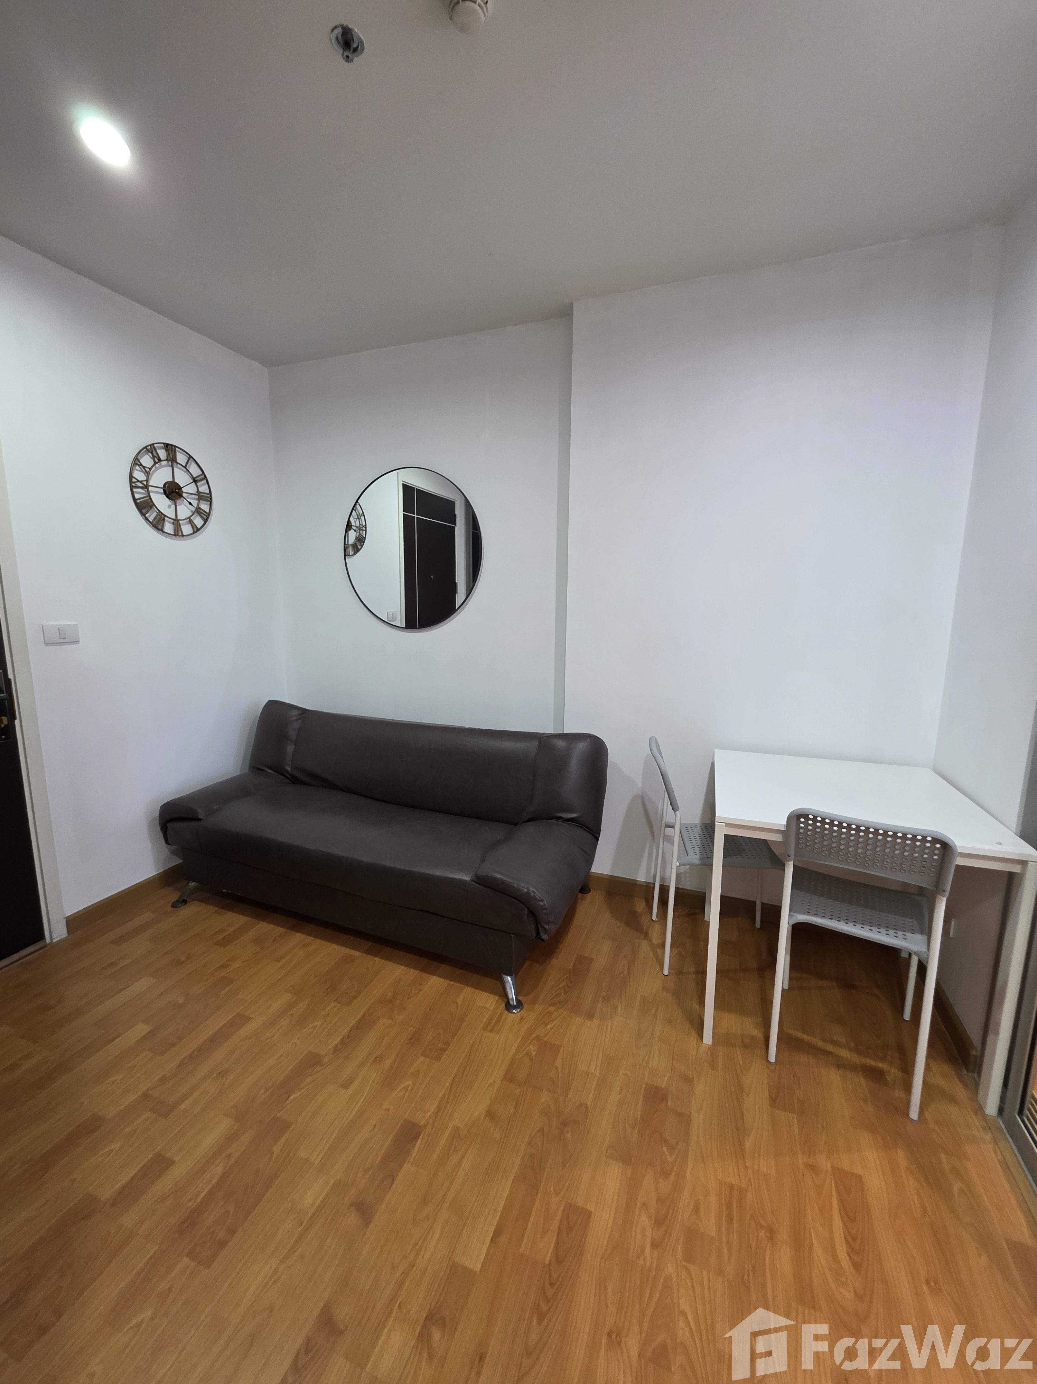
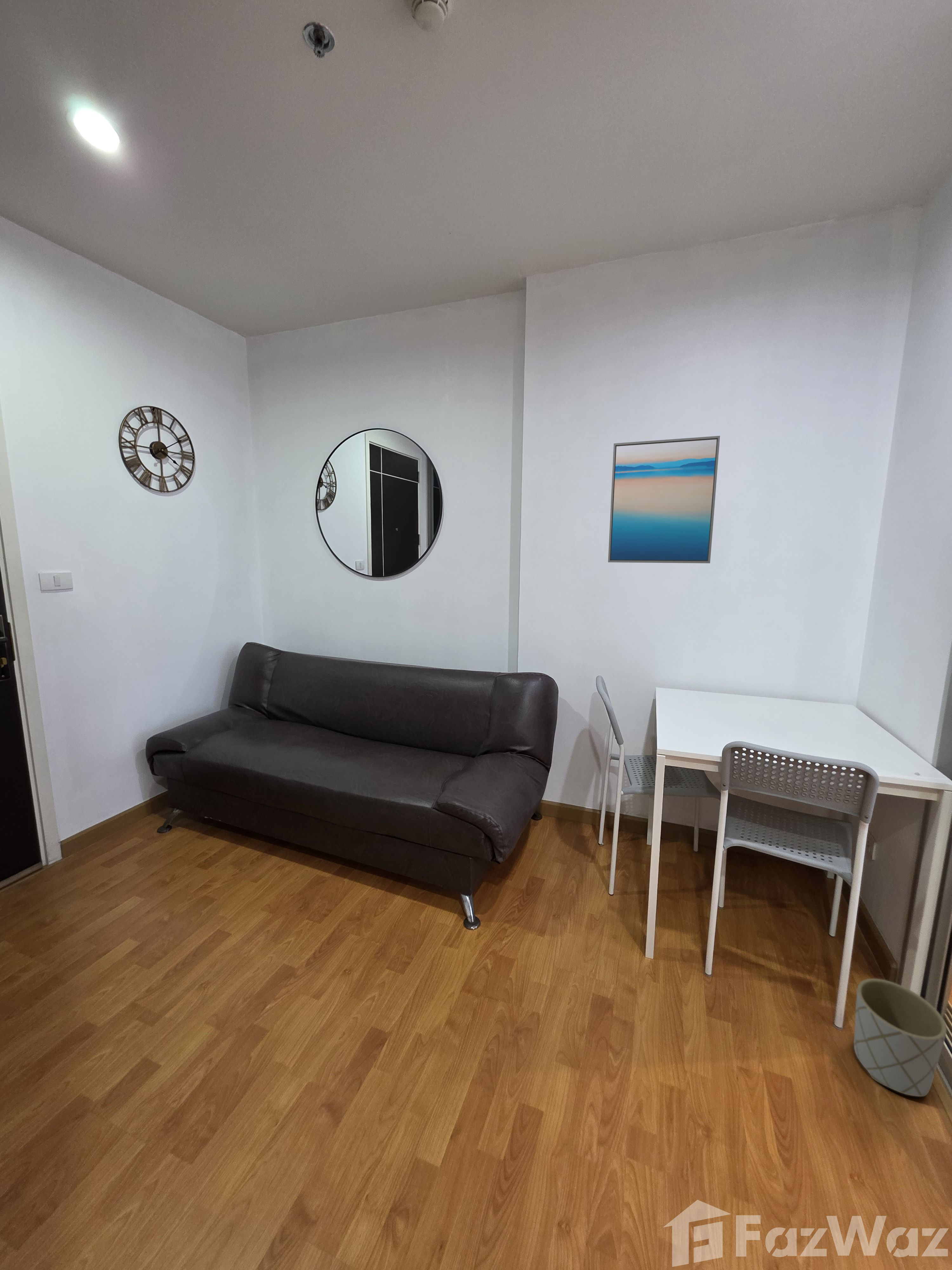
+ wall art [608,435,720,564]
+ planter [854,978,947,1097]
